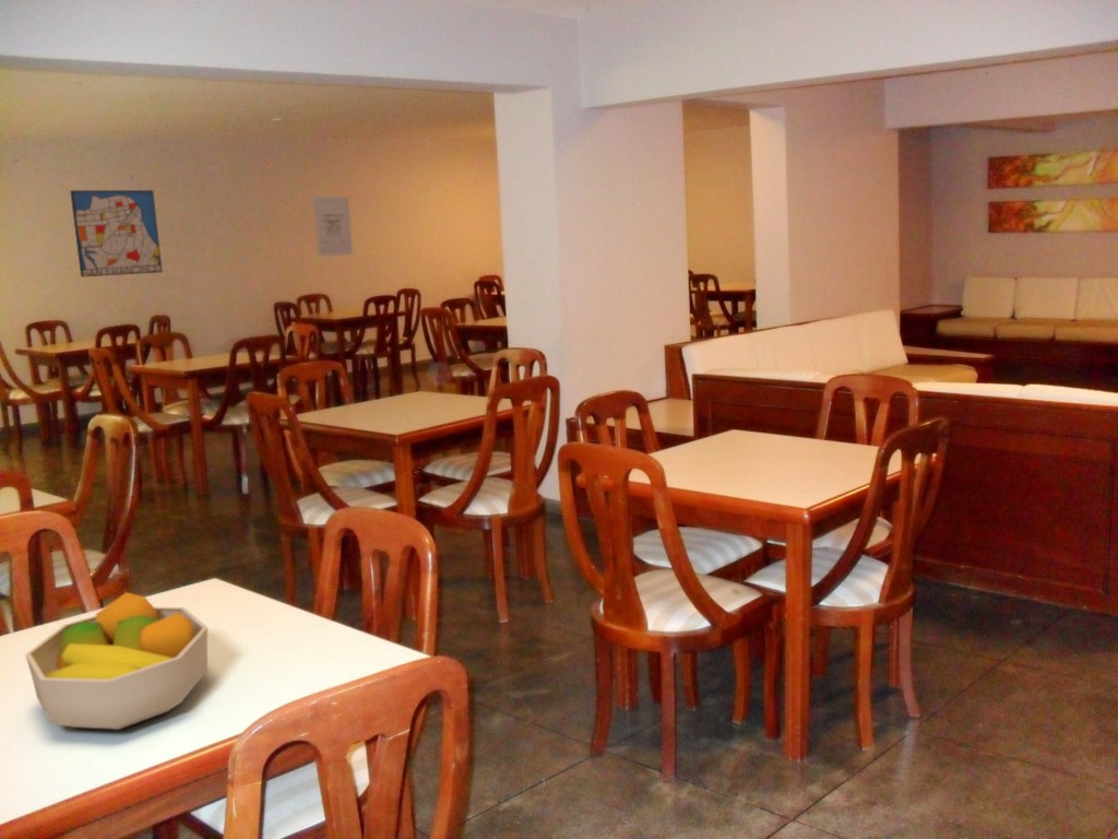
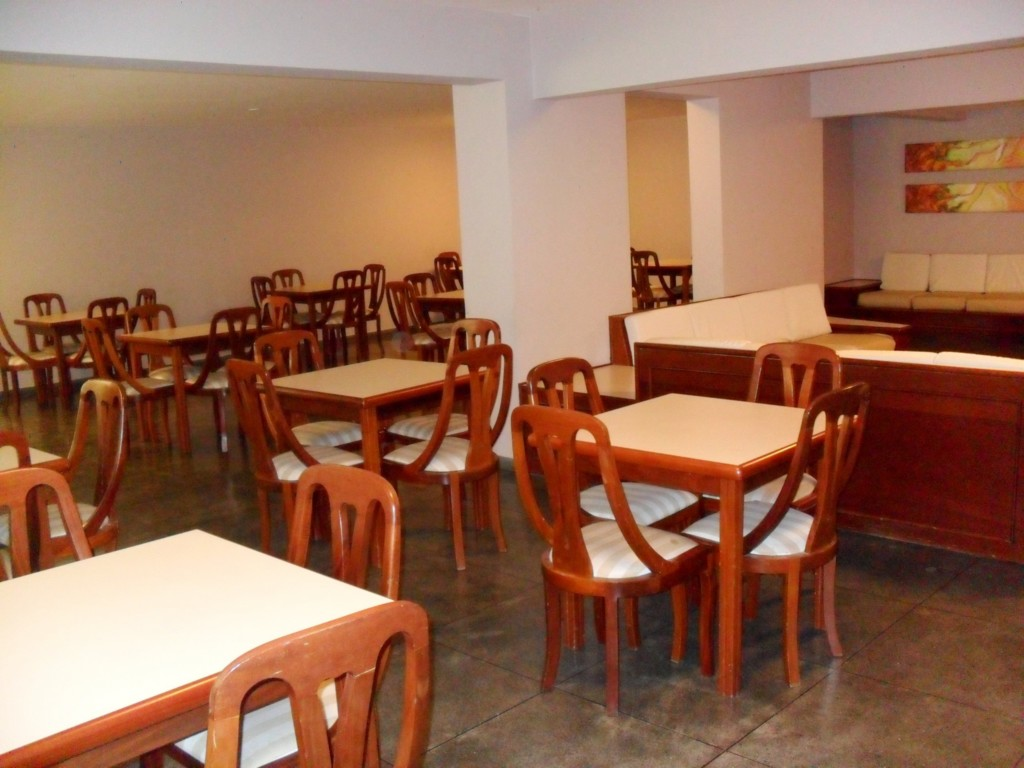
- wall art [69,189,164,279]
- fruit bowl [24,591,209,731]
- wall art [311,196,354,258]
